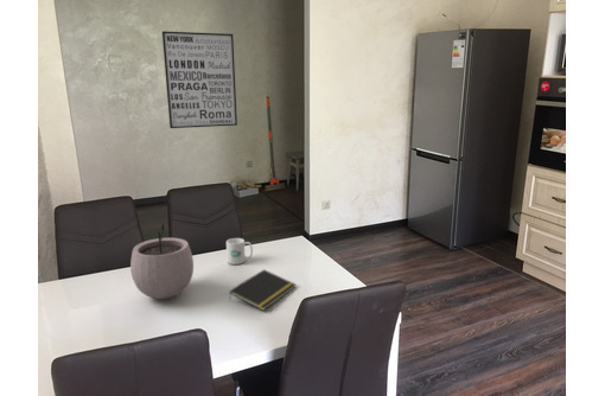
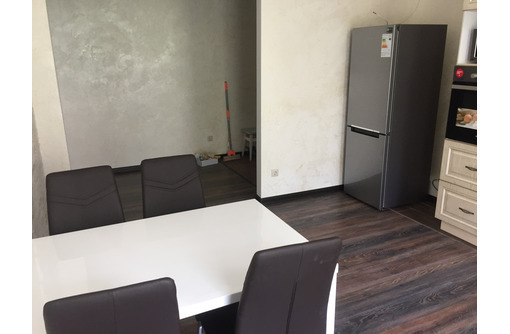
- wall art [161,30,238,129]
- notepad [228,268,297,312]
- plant pot [129,223,195,300]
- mug [225,237,254,266]
